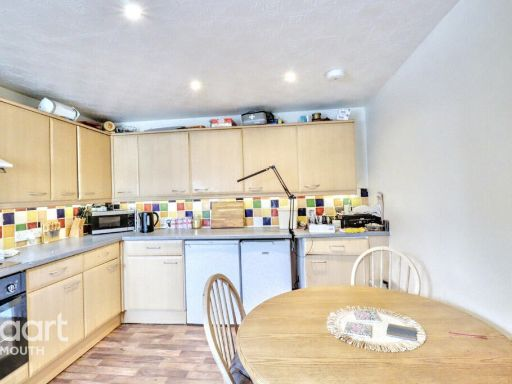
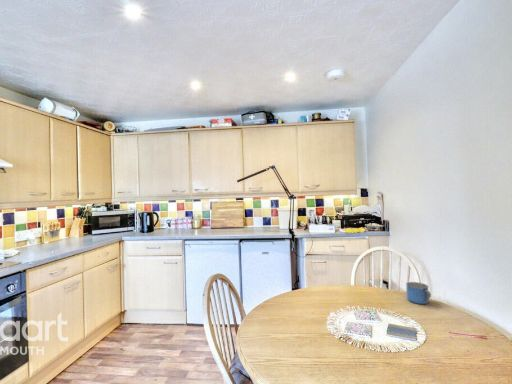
+ mug [405,281,432,305]
